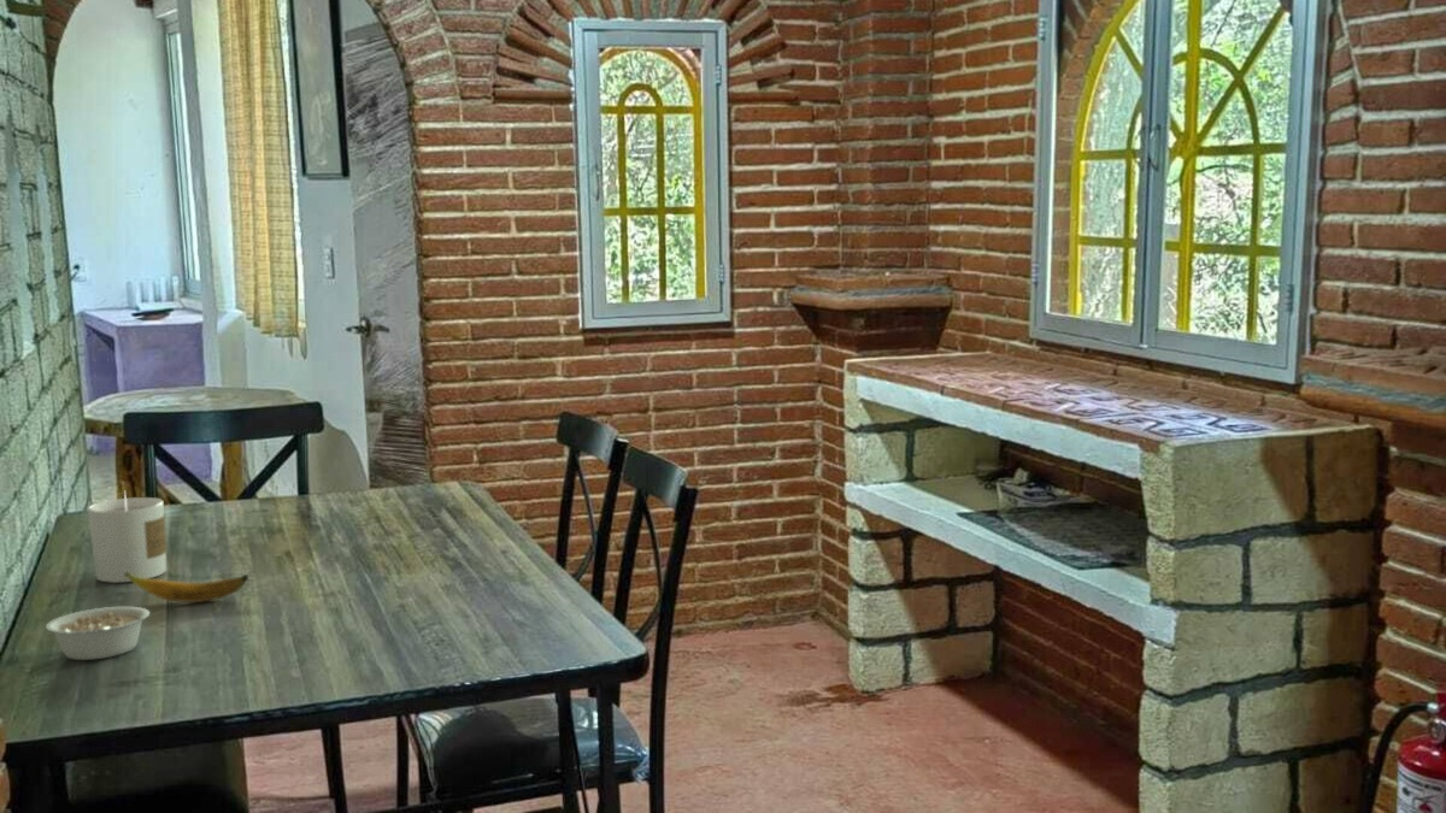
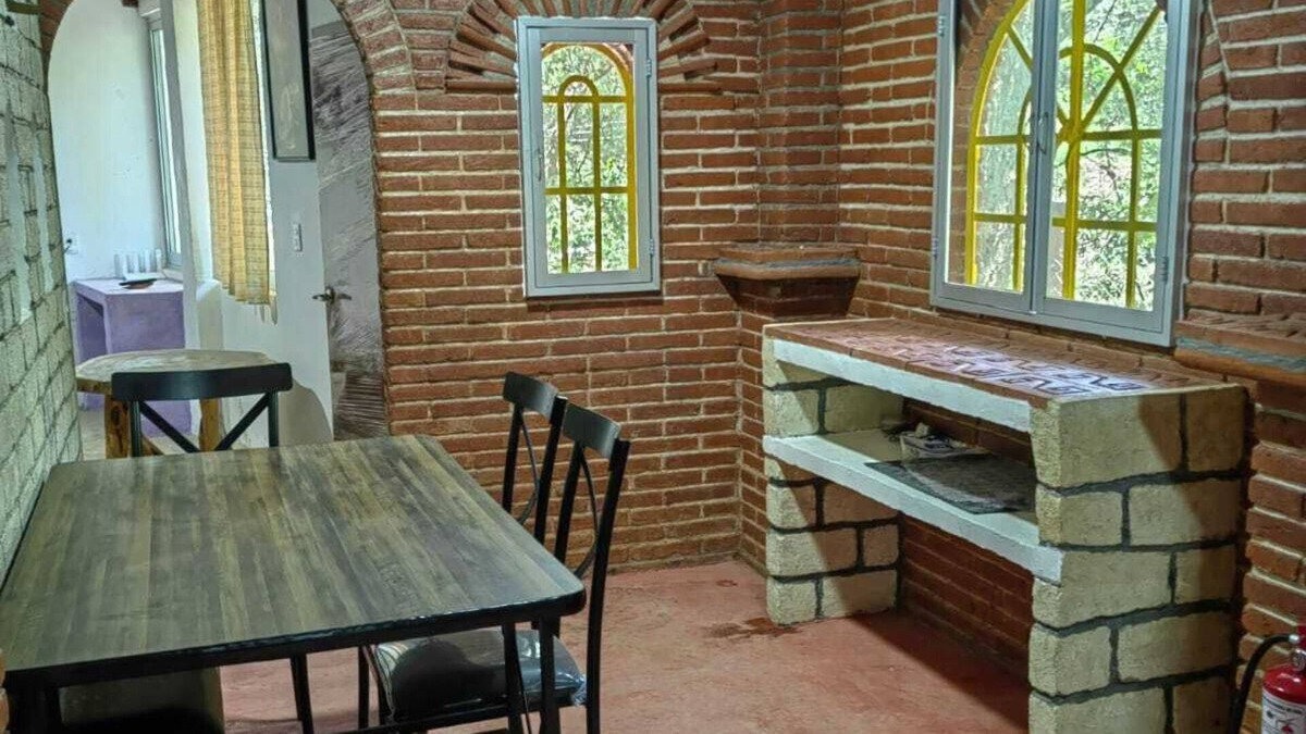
- banana [124,572,249,603]
- candle [87,490,167,584]
- legume [45,606,161,661]
